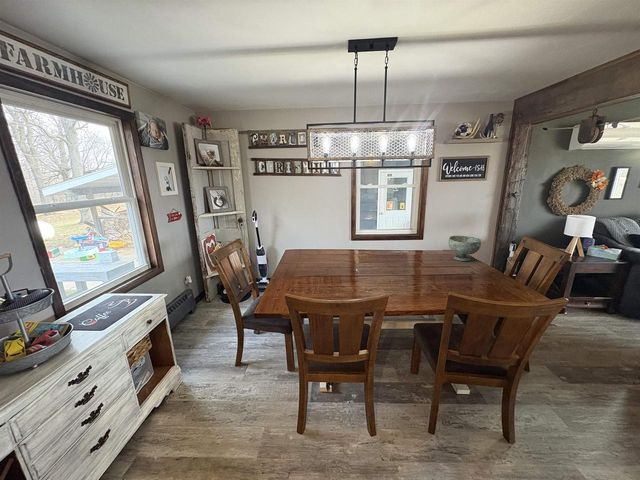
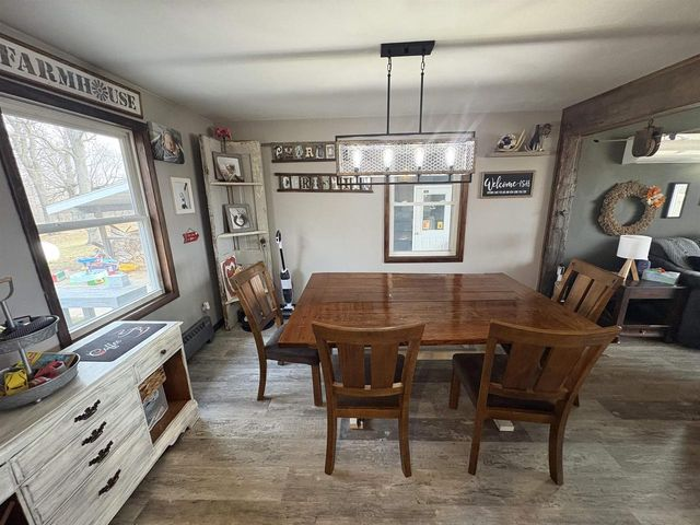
- decorative bowl [448,235,482,262]
